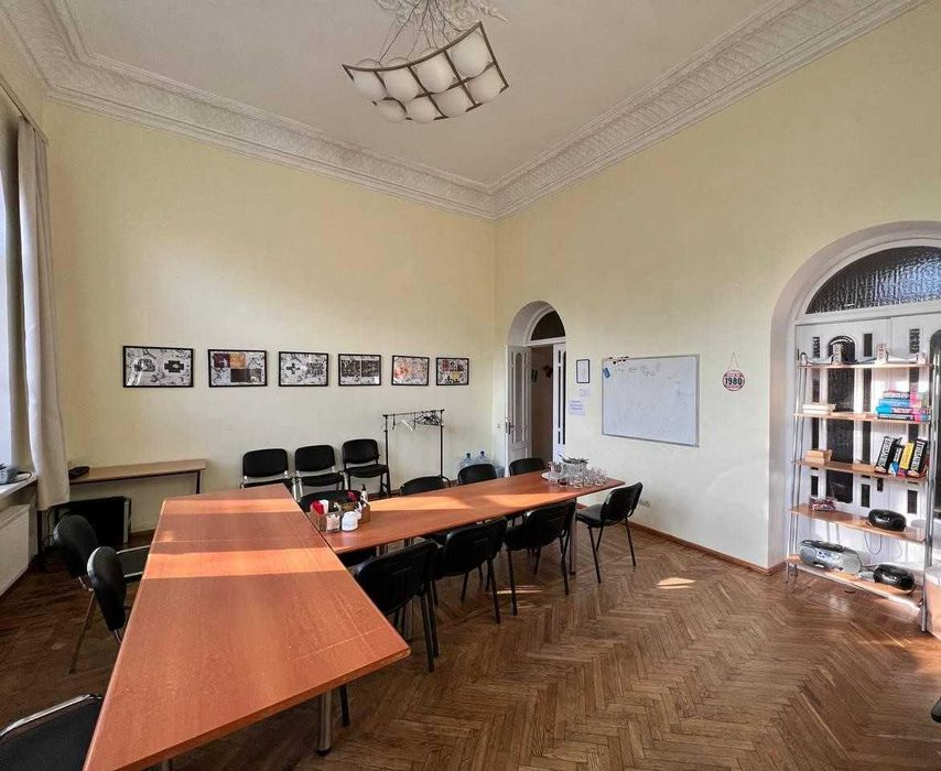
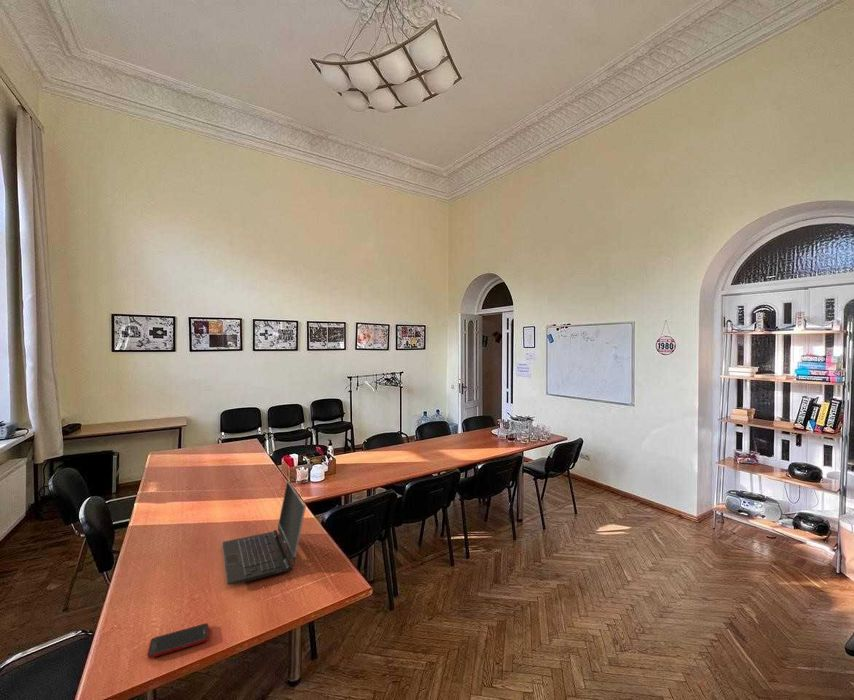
+ cell phone [146,622,210,659]
+ laptop computer [221,480,307,586]
